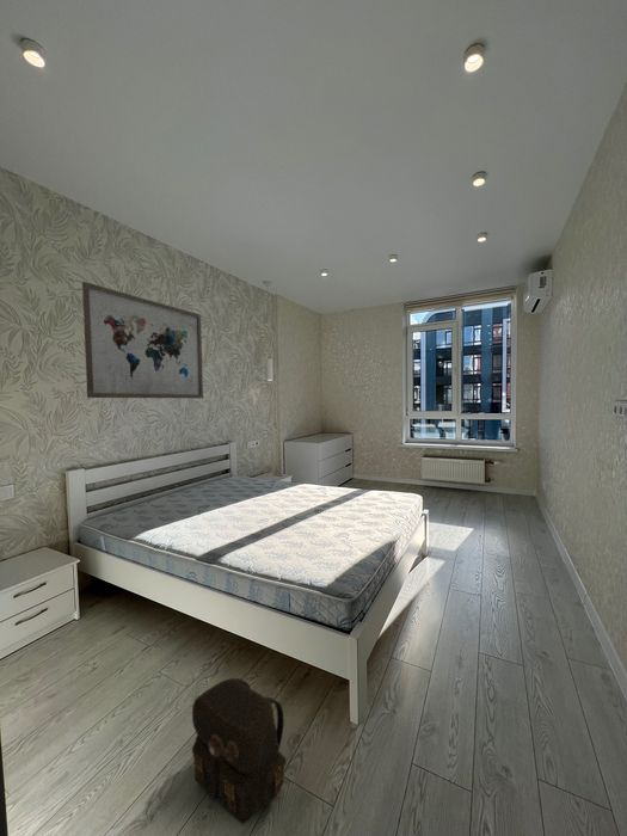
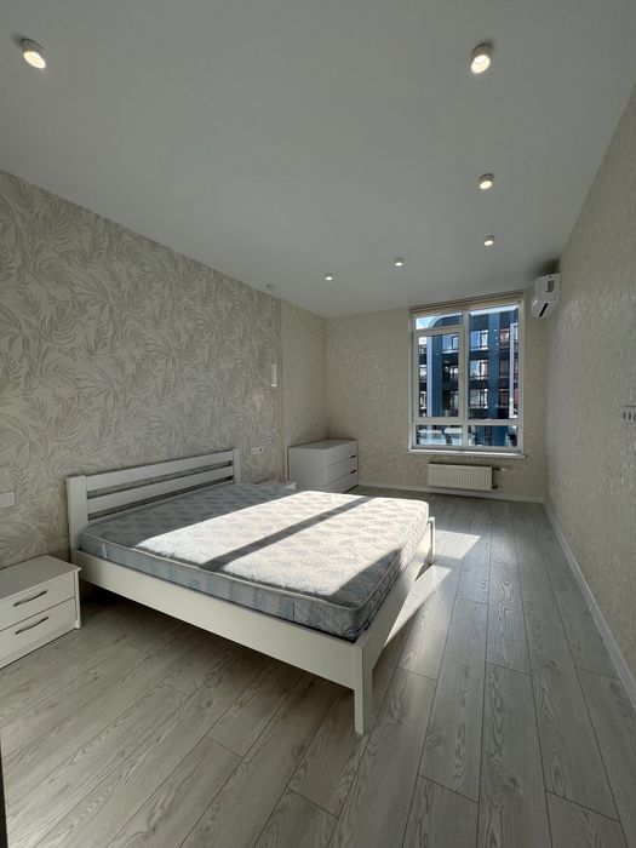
- wall art [81,281,204,399]
- backpack [191,677,287,826]
